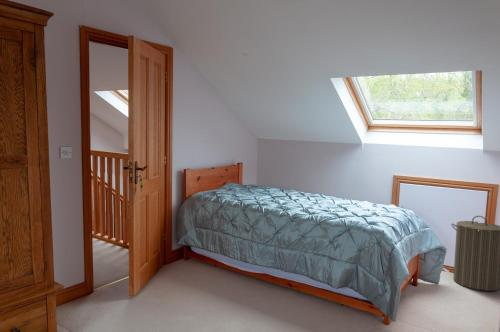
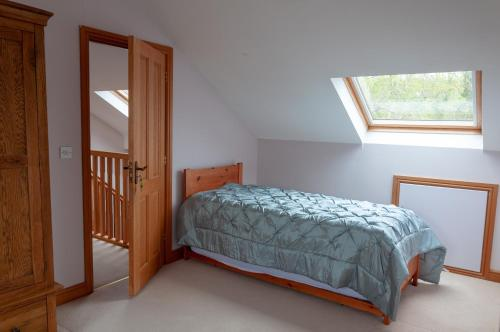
- laundry hamper [450,215,500,292]
